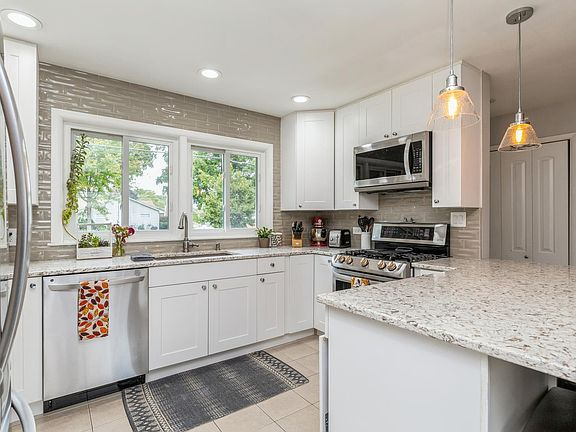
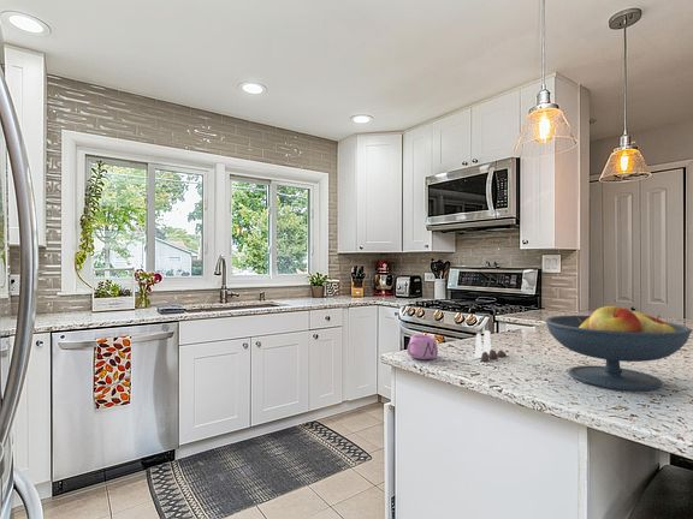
+ mug [407,334,439,360]
+ fruit bowl [544,305,693,392]
+ salt and pepper shaker set [473,329,508,363]
